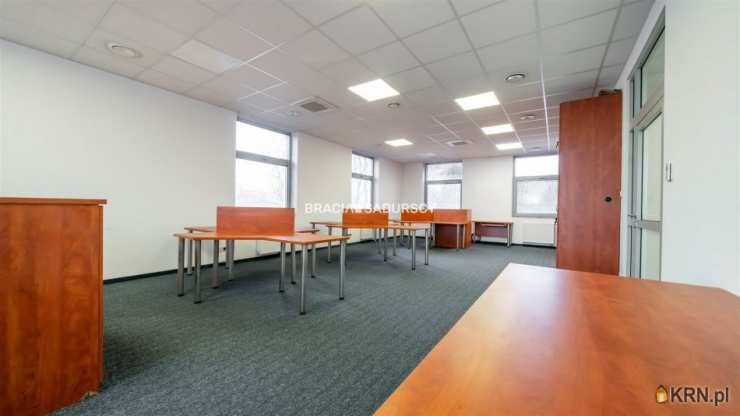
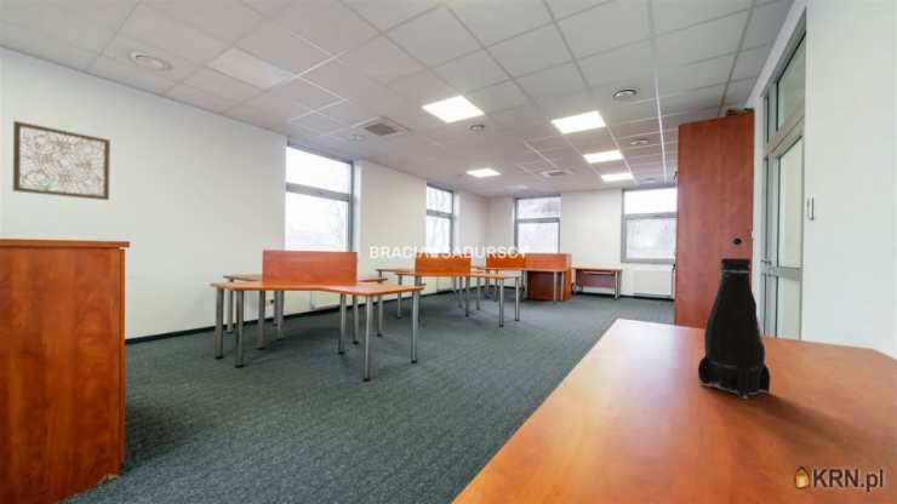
+ bottle [697,257,771,400]
+ wall art [12,120,112,201]
